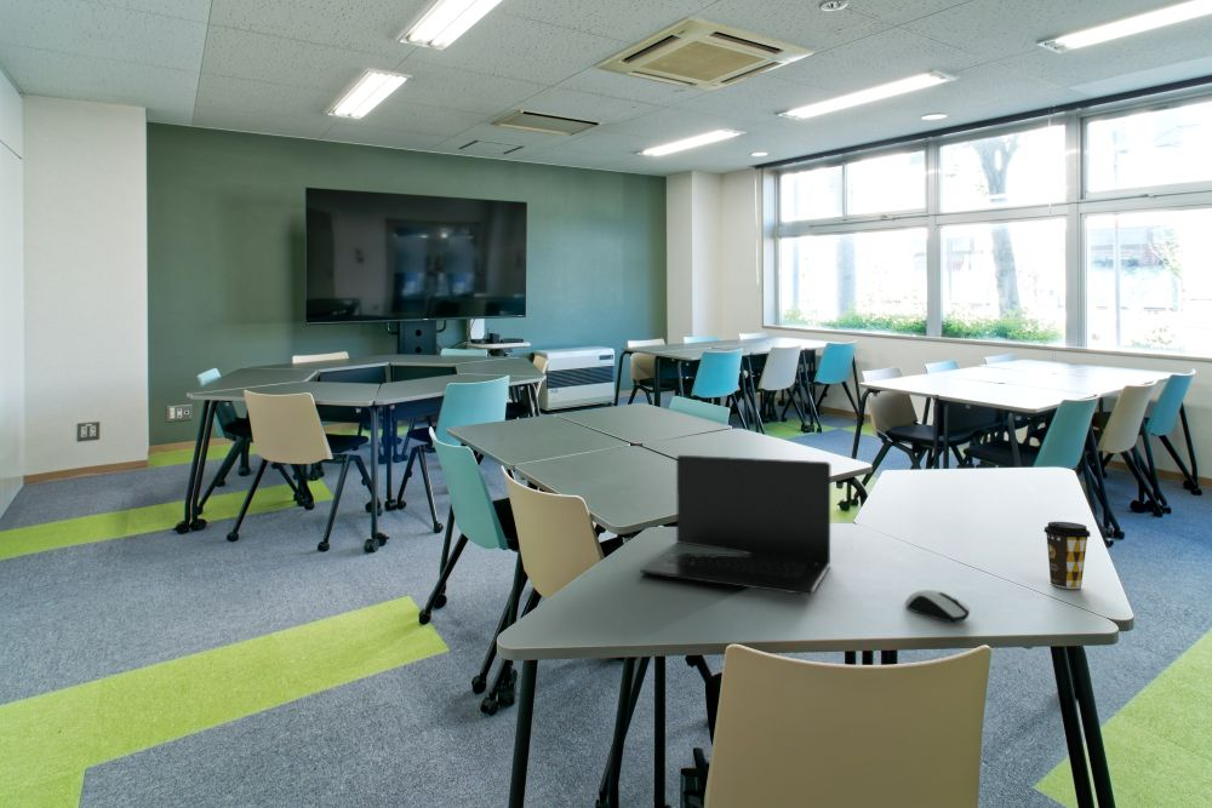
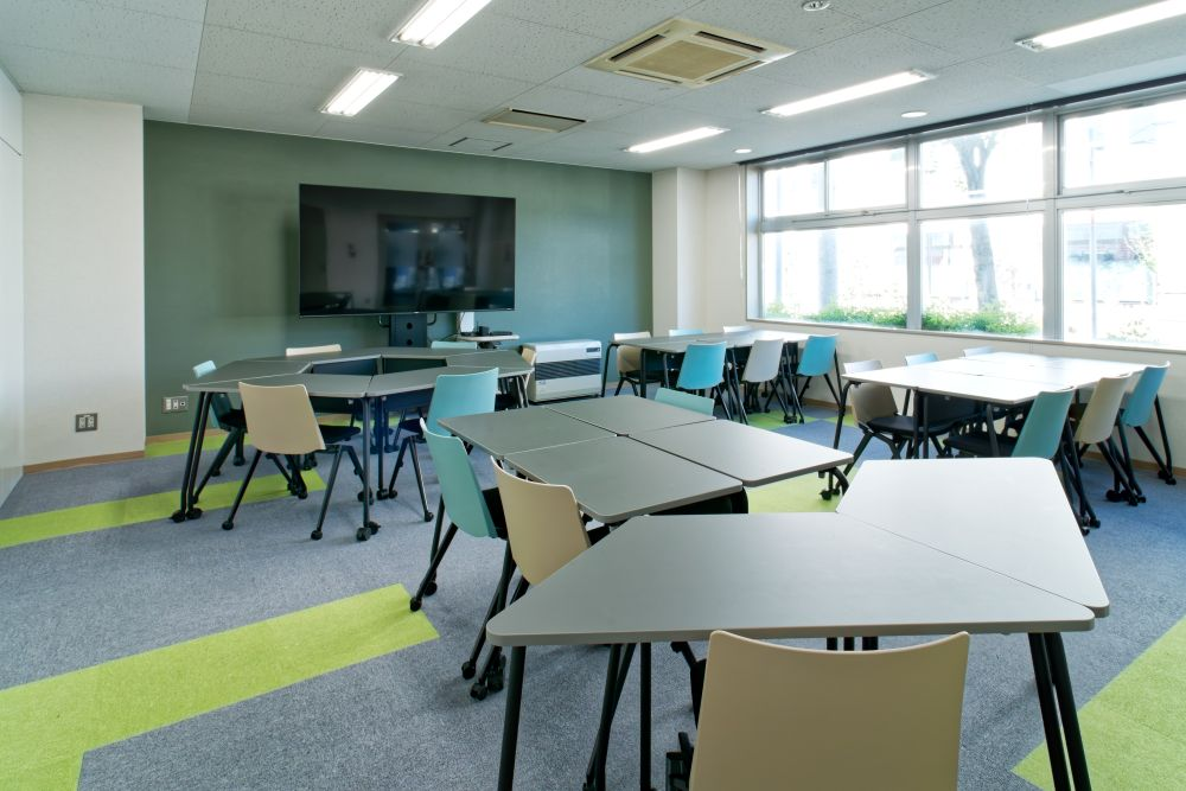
- coffee cup [1042,521,1092,590]
- computer mouse [904,589,972,623]
- laptop [639,454,831,596]
